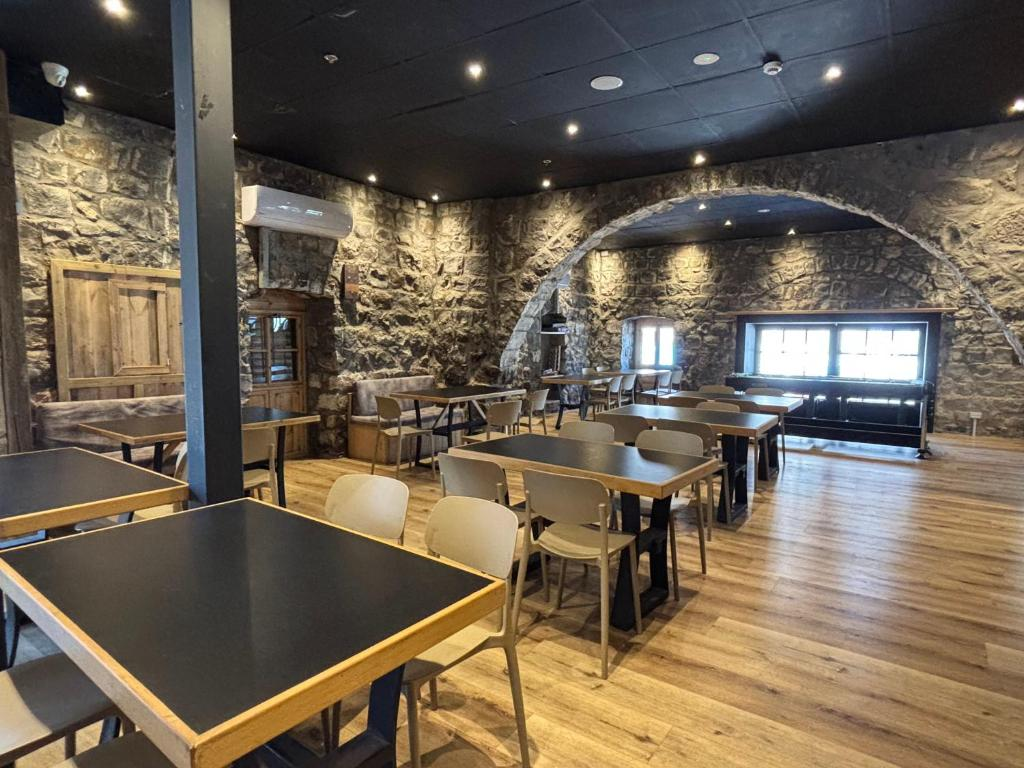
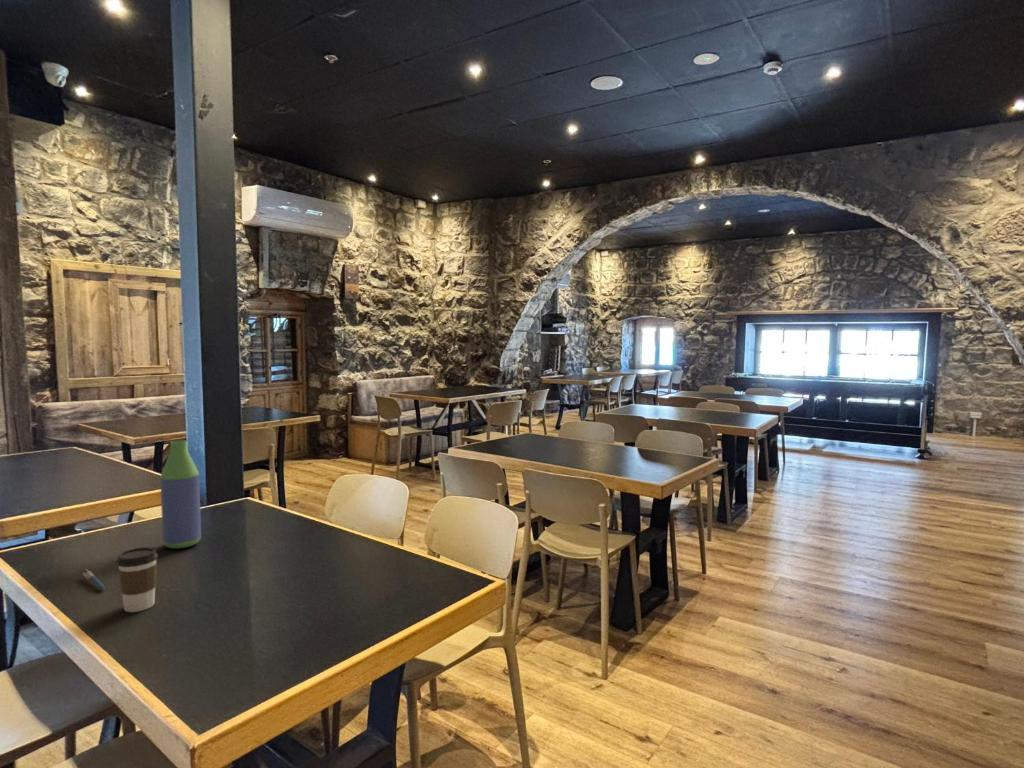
+ pen [82,568,106,591]
+ coffee cup [115,546,159,613]
+ bottle [159,439,202,550]
